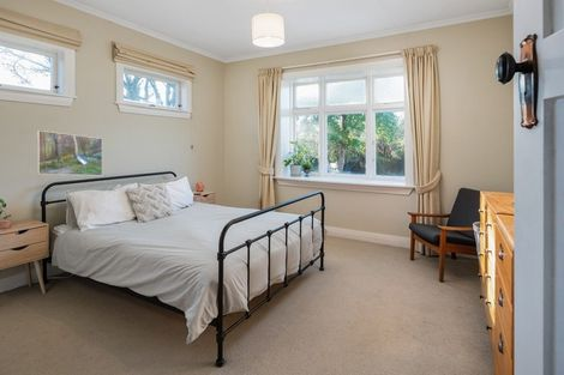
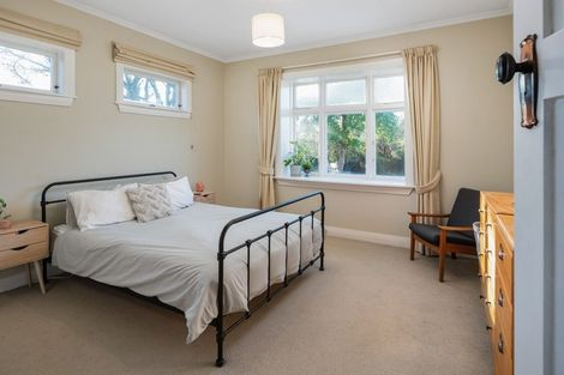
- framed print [36,129,103,177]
